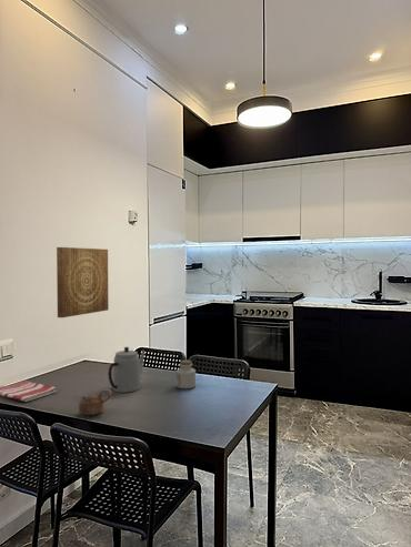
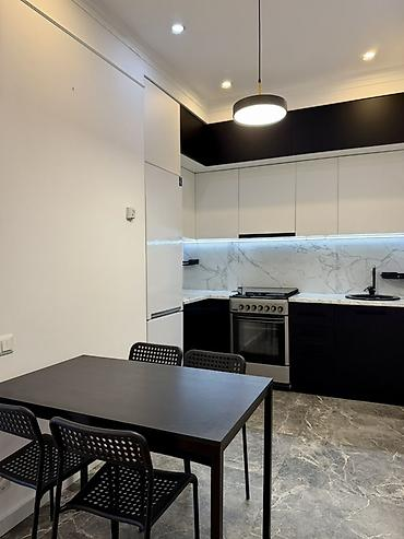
- cup [78,387,112,416]
- teapot [108,346,147,394]
- jar [176,358,197,389]
- wall art [56,246,110,318]
- dish towel [0,378,57,403]
